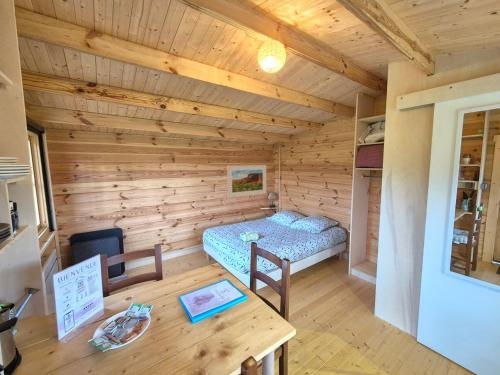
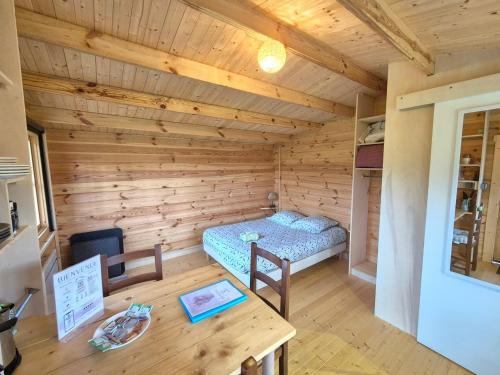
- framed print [226,164,267,199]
